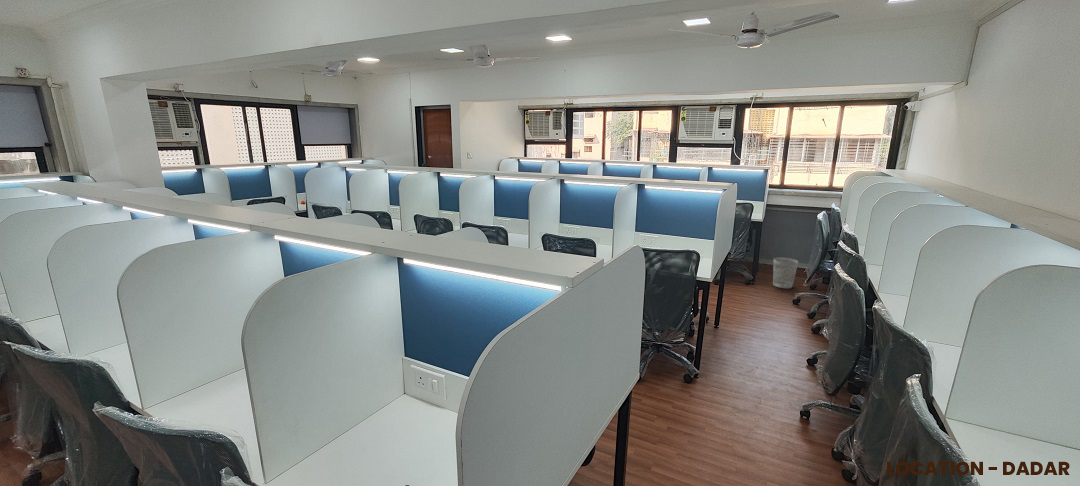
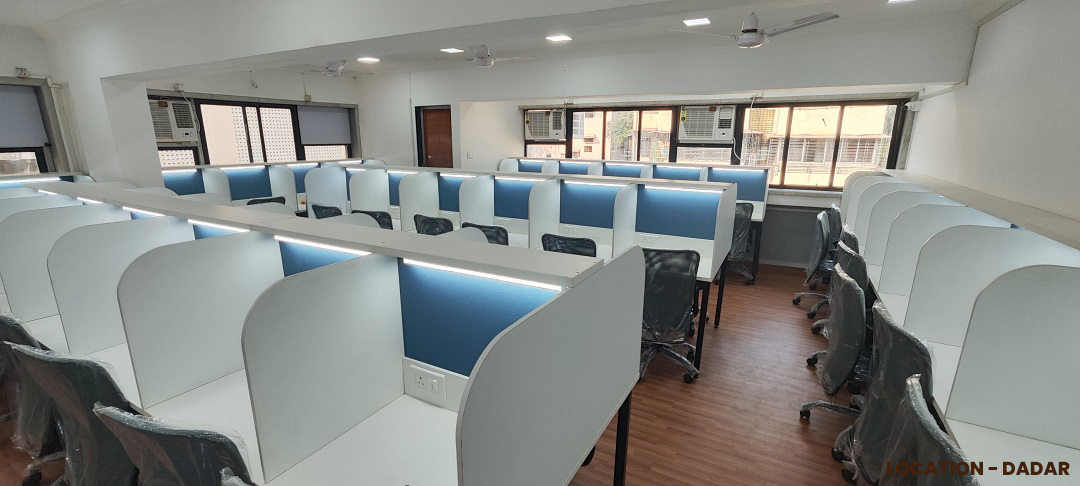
- wastebasket [772,257,799,289]
